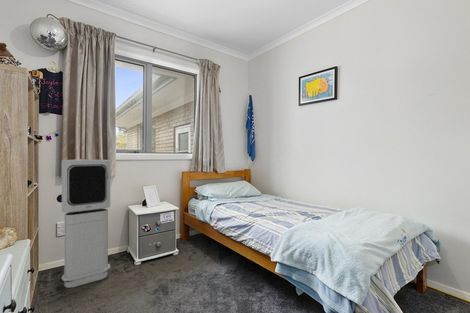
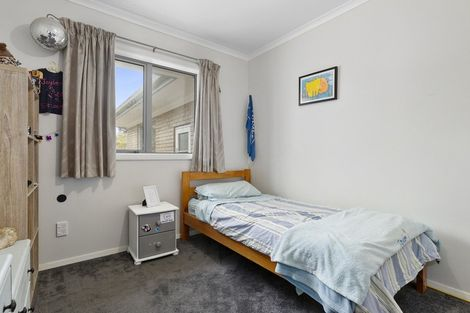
- air purifier [61,158,111,289]
